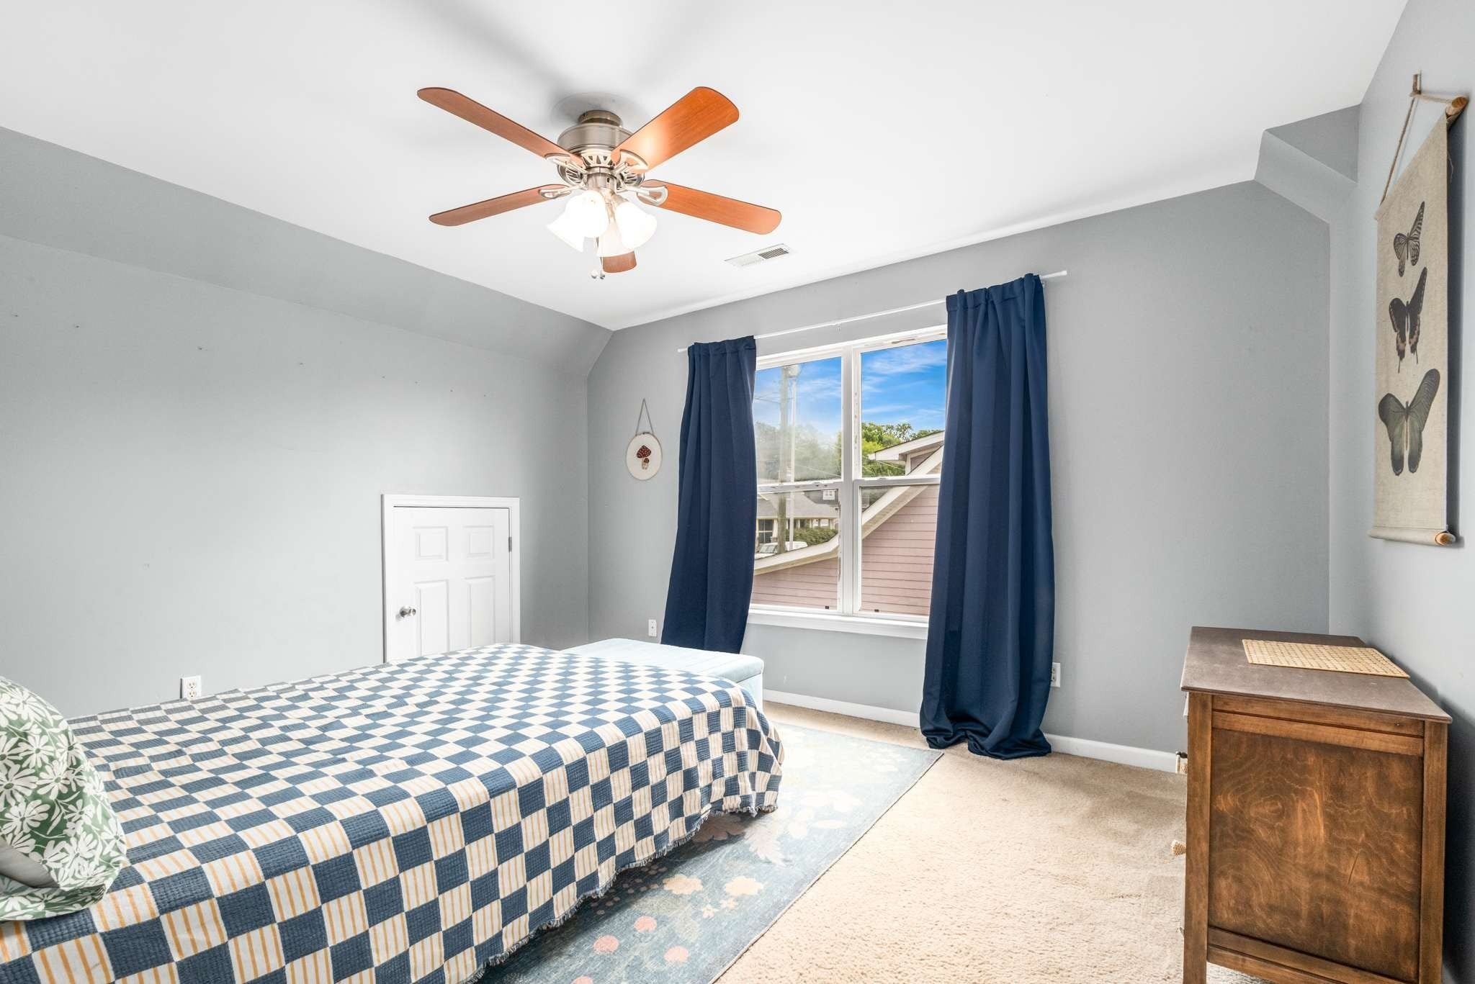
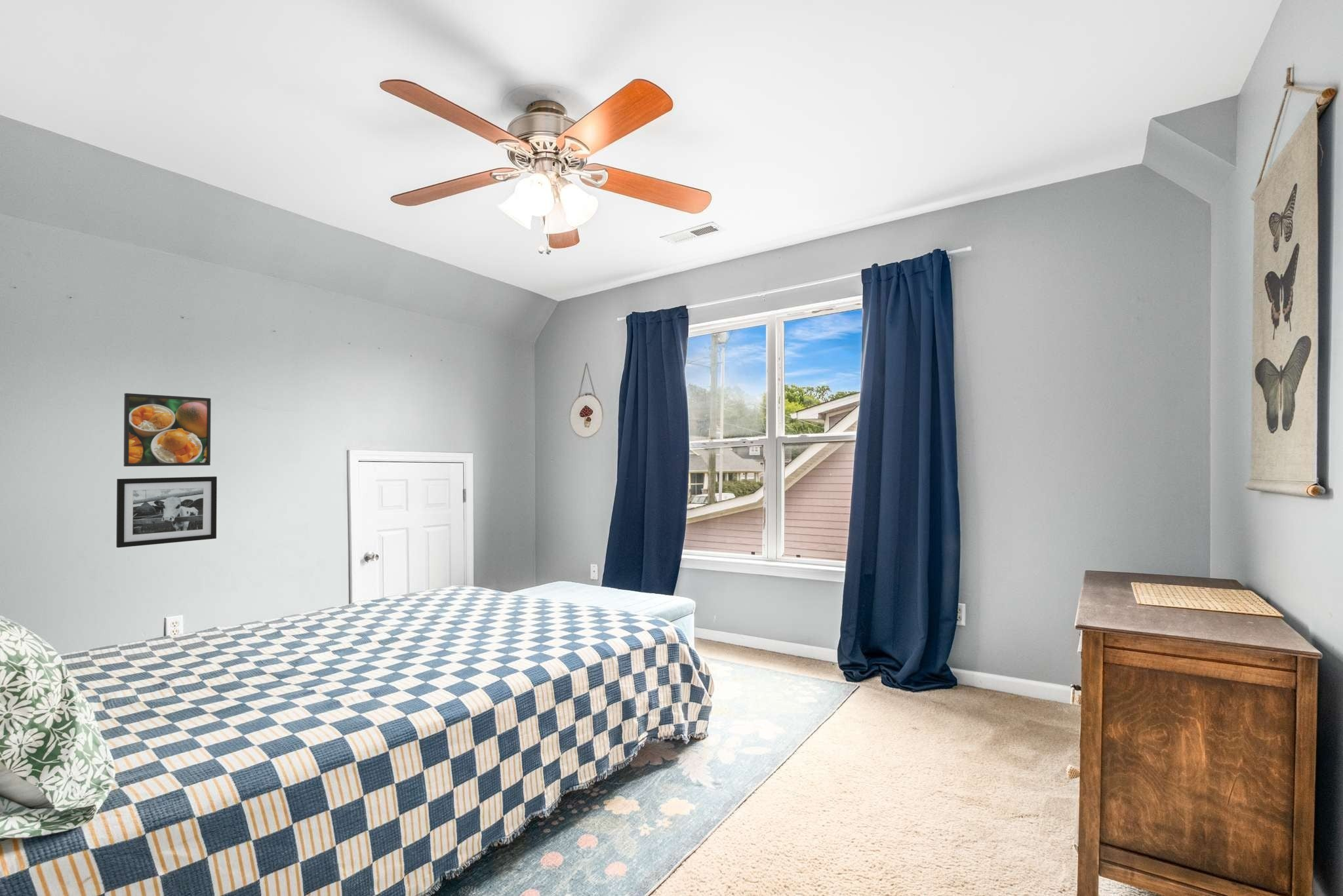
+ picture frame [116,476,218,549]
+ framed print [123,393,211,467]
